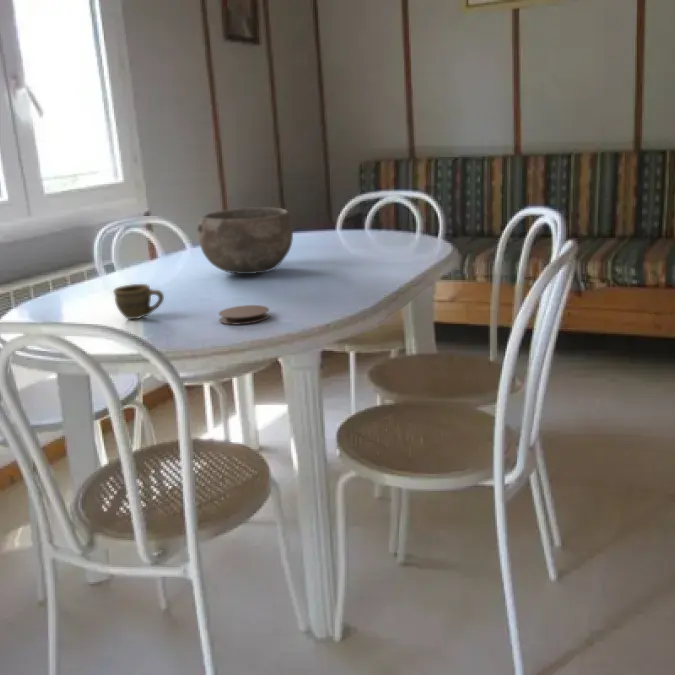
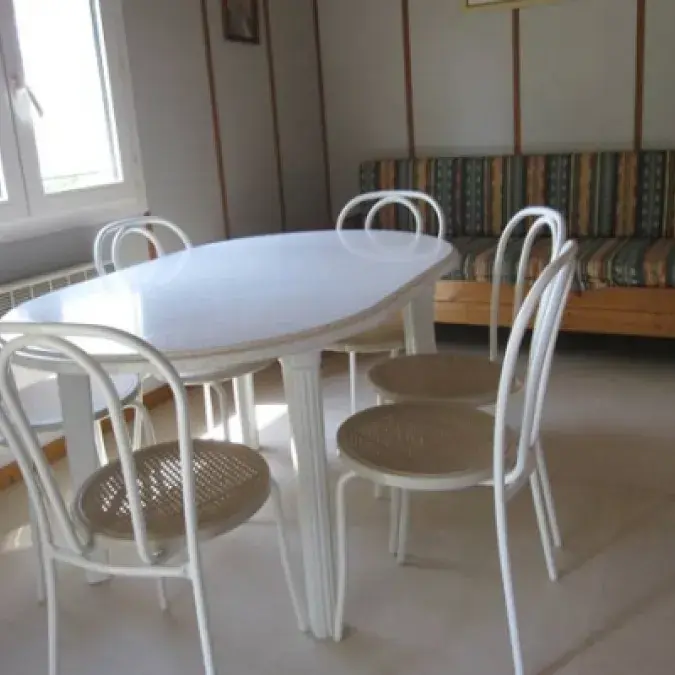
- coaster [217,304,271,325]
- bowl [196,206,294,275]
- cup [112,283,165,320]
